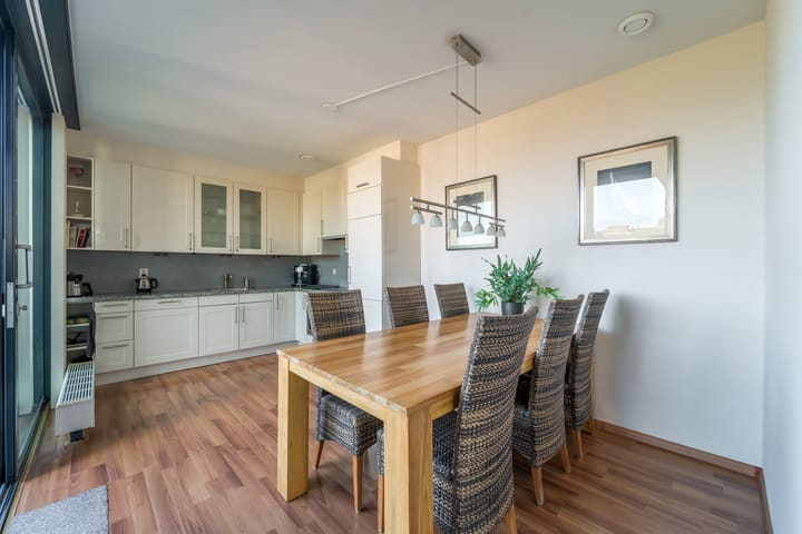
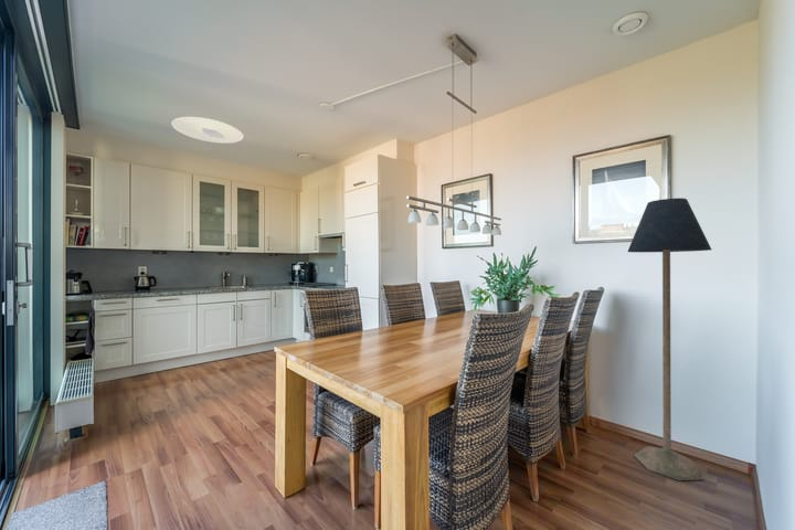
+ floor lamp [627,197,712,483]
+ ceiling light [170,116,244,145]
